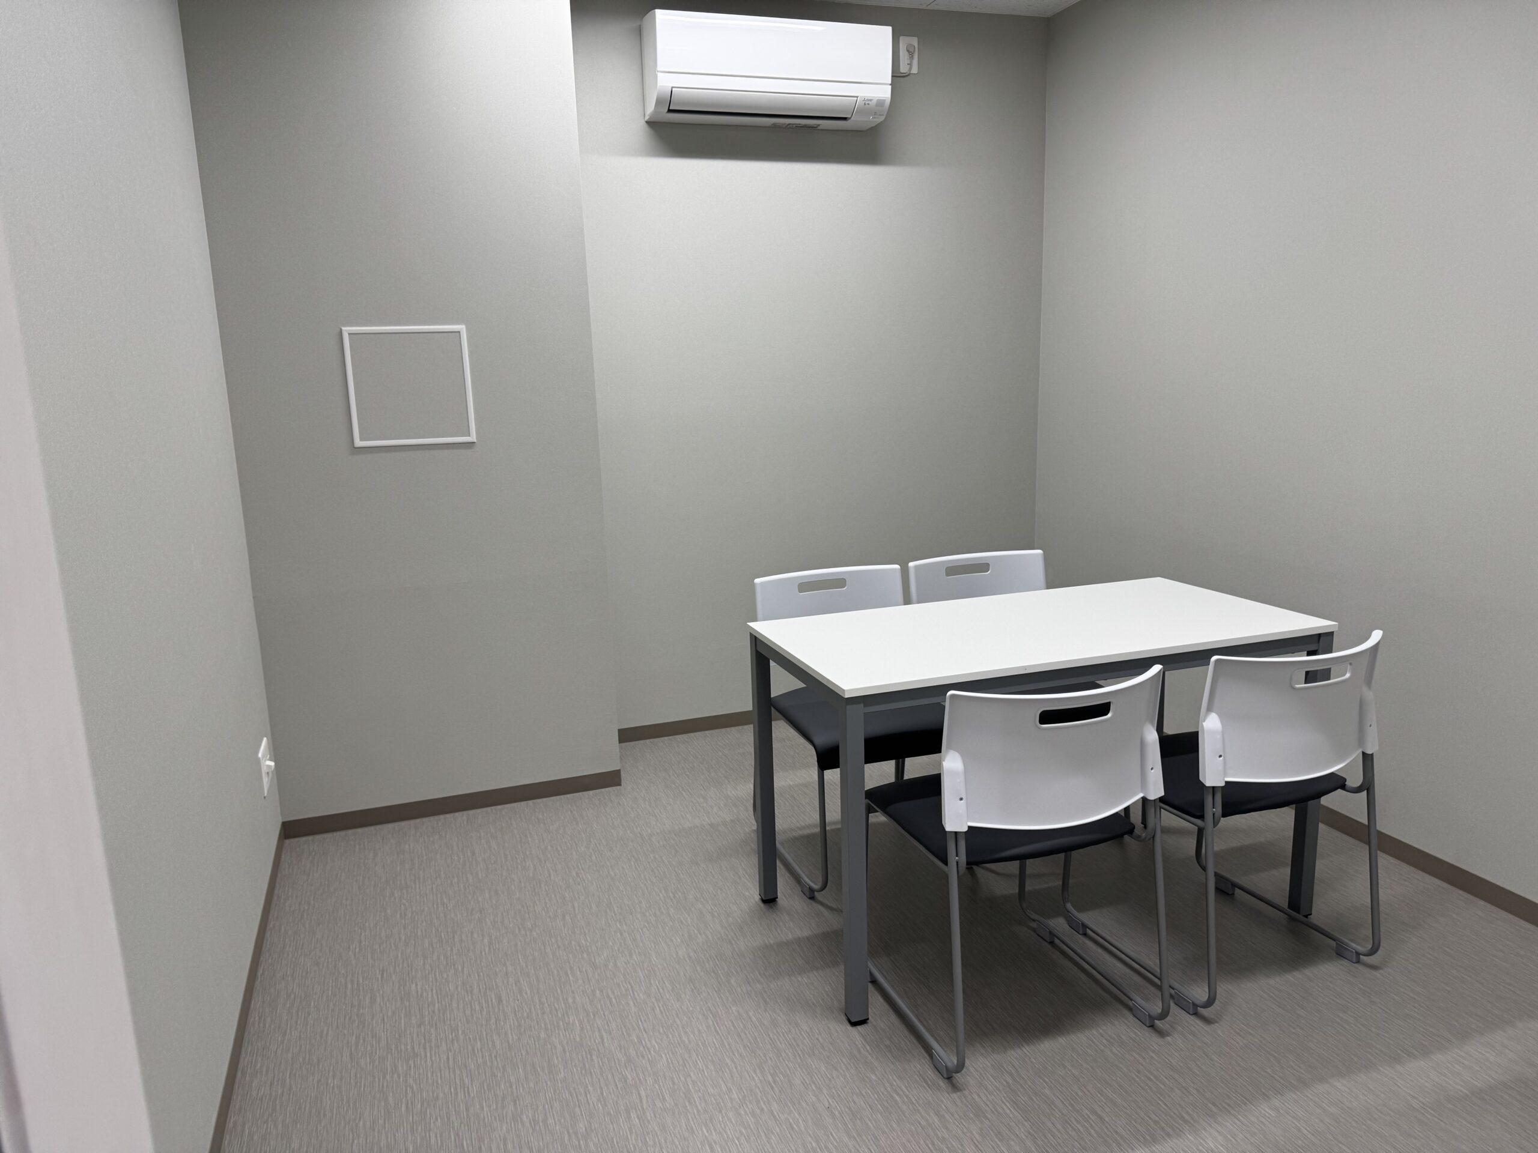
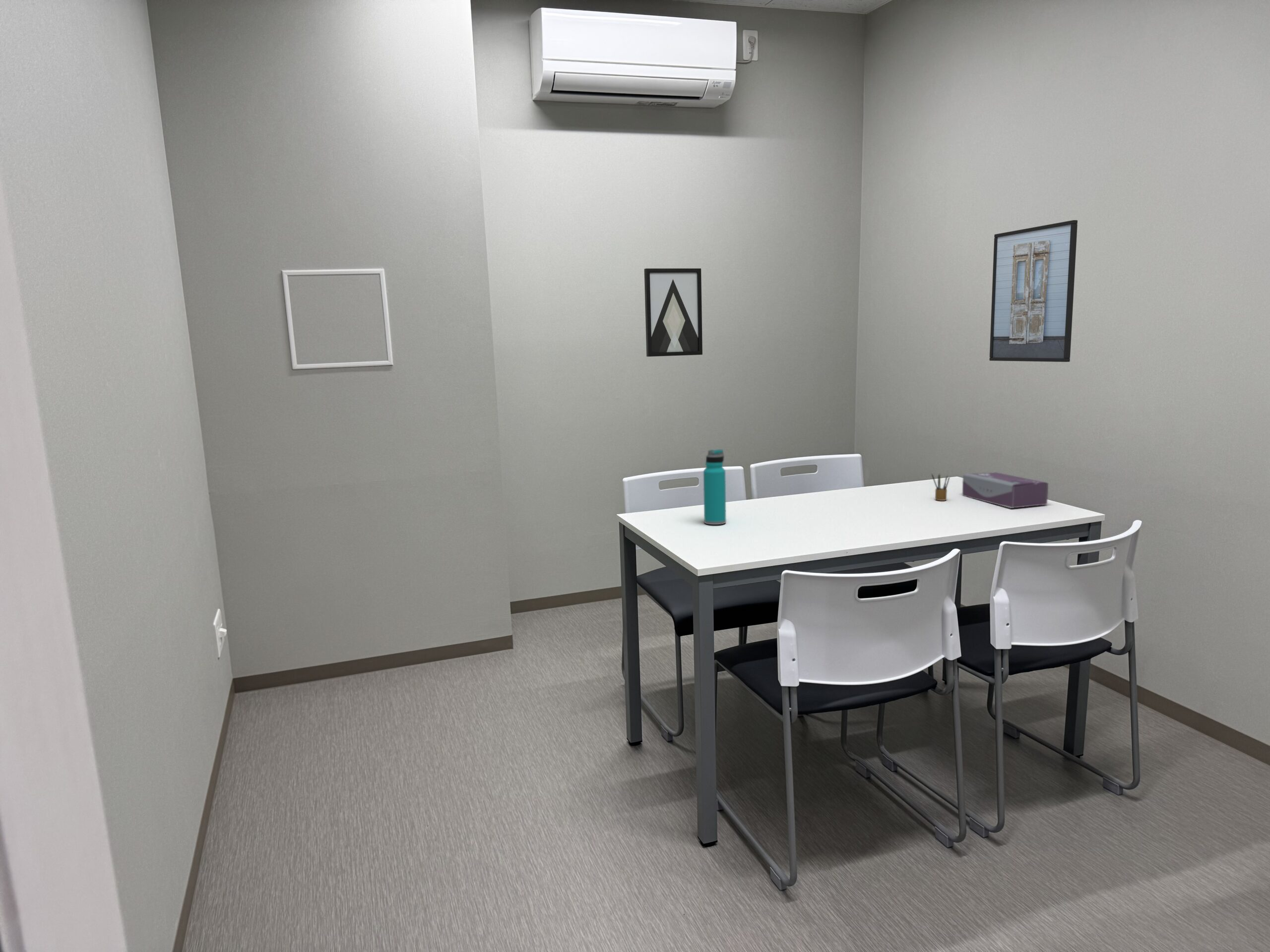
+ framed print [989,220,1078,362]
+ tissue box [962,472,1049,509]
+ water bottle [703,449,727,525]
+ pencil box [931,473,951,501]
+ wall art [644,268,703,357]
